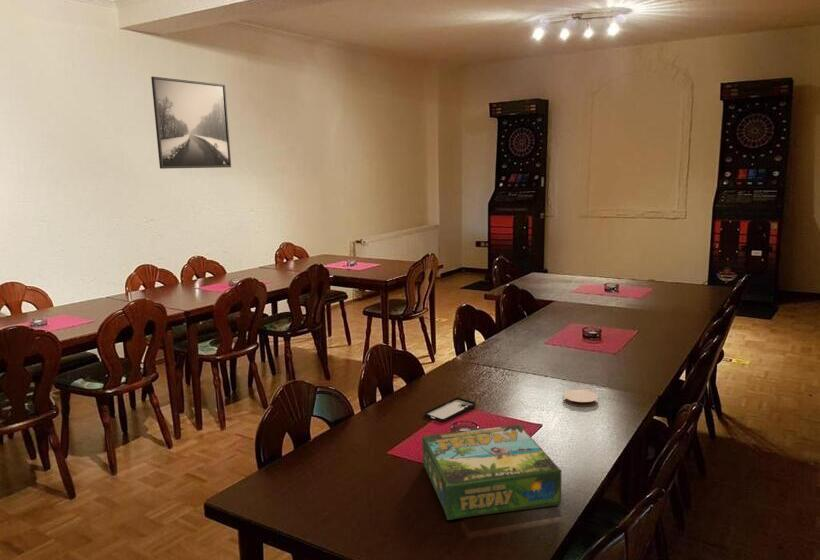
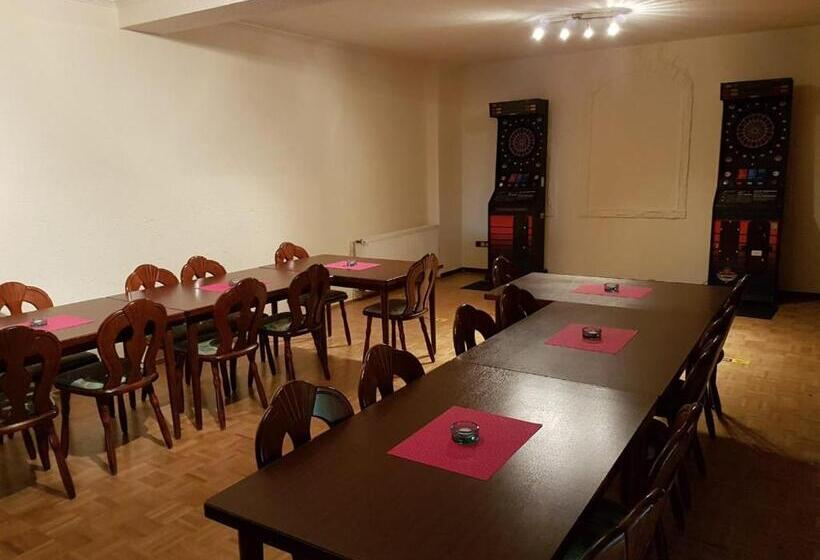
- board game [421,424,563,521]
- smartphone [423,397,477,423]
- coaster [562,389,599,408]
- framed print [150,76,232,170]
